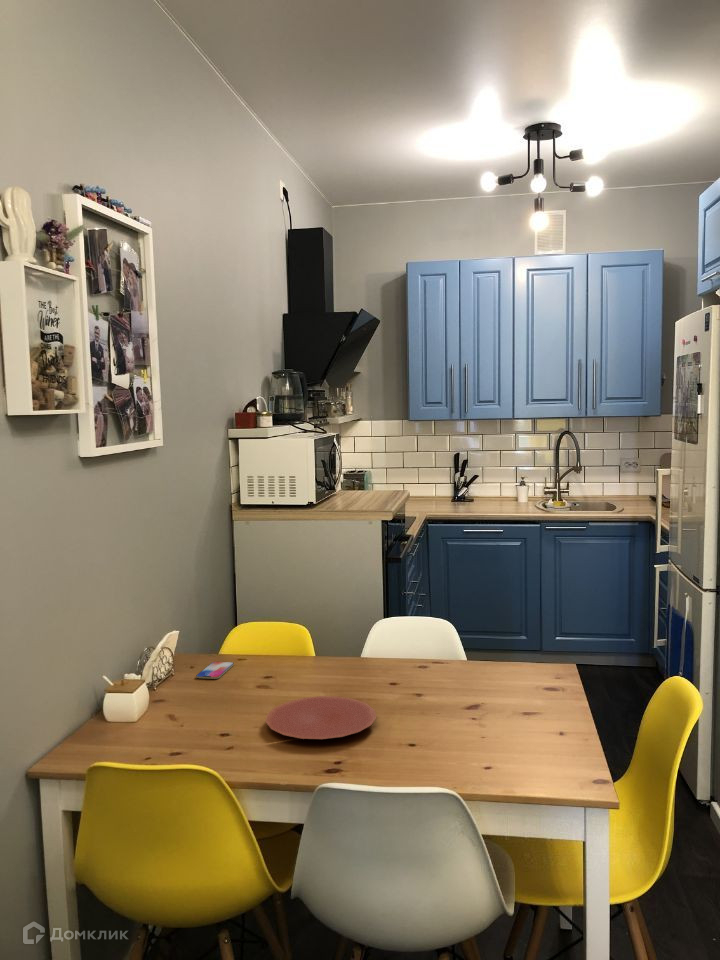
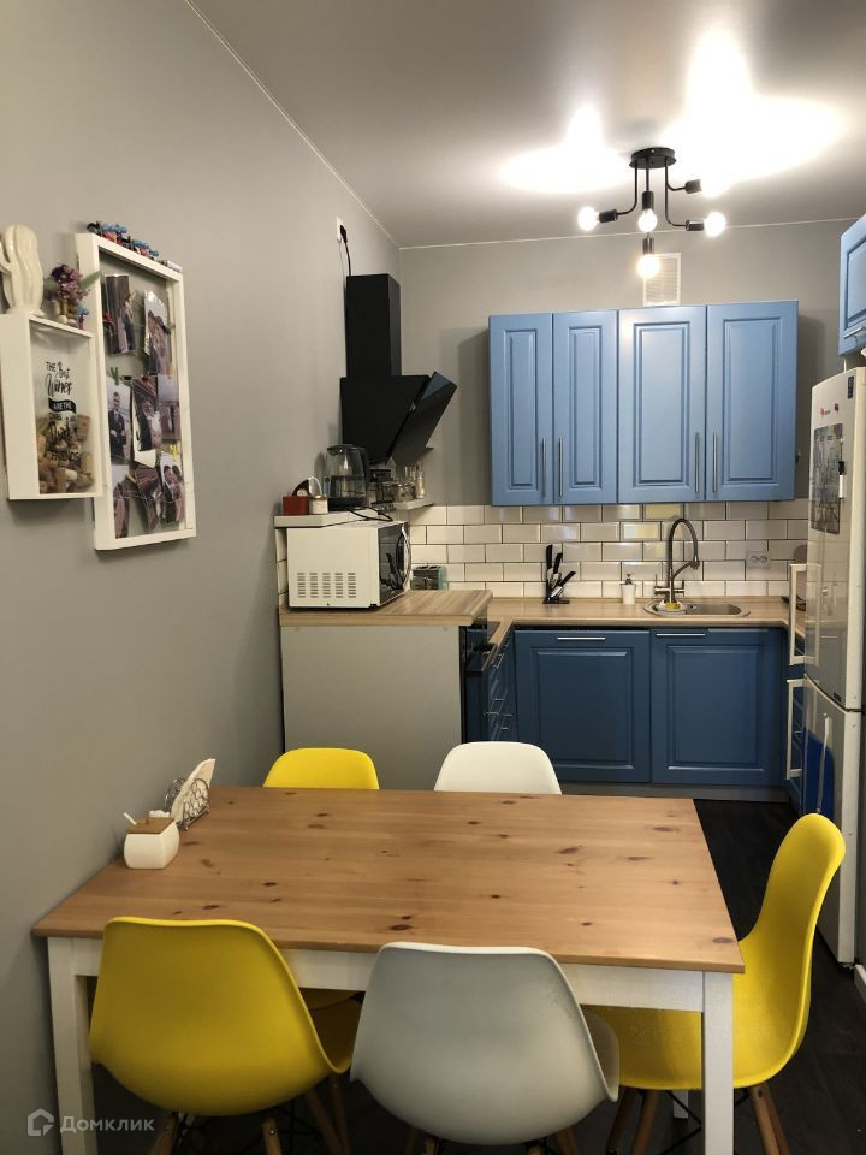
- plate [265,695,377,740]
- smartphone [195,661,235,680]
